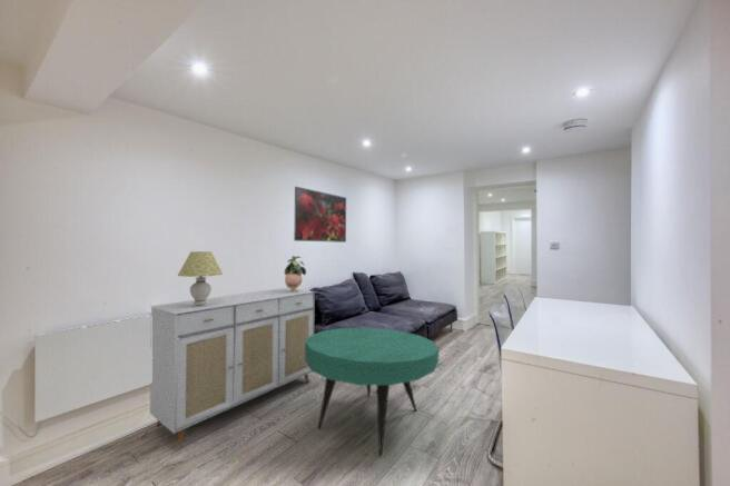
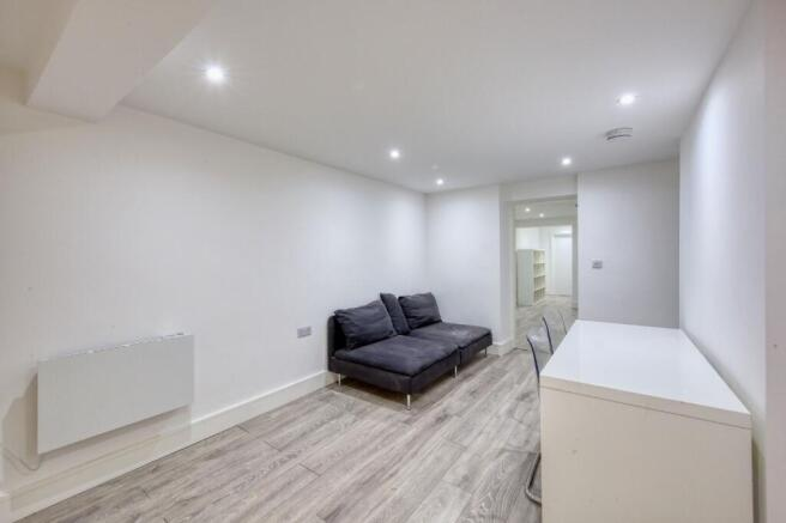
- sideboard [148,287,317,447]
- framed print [293,186,347,244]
- coffee table [305,327,440,457]
- table lamp [177,250,224,306]
- potted plant [284,255,307,292]
